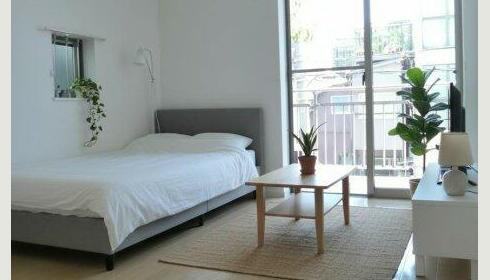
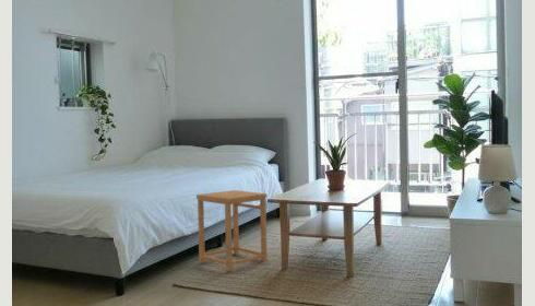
+ side table [195,189,269,272]
